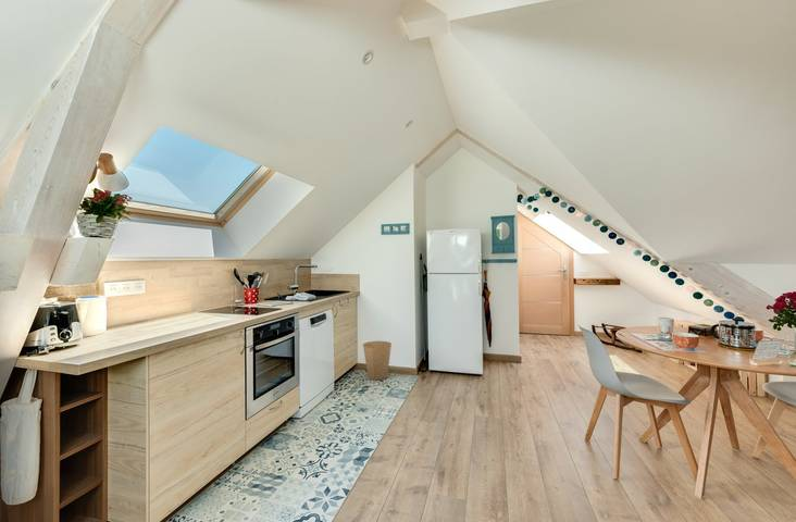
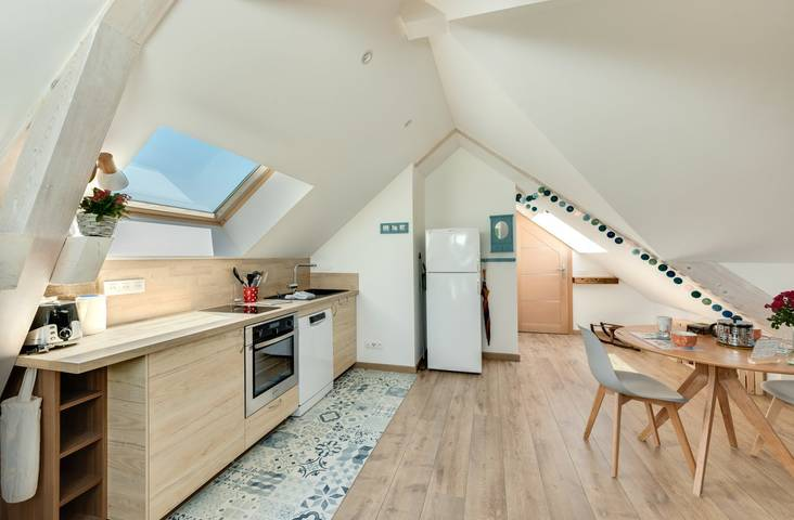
- trash can [362,340,393,382]
